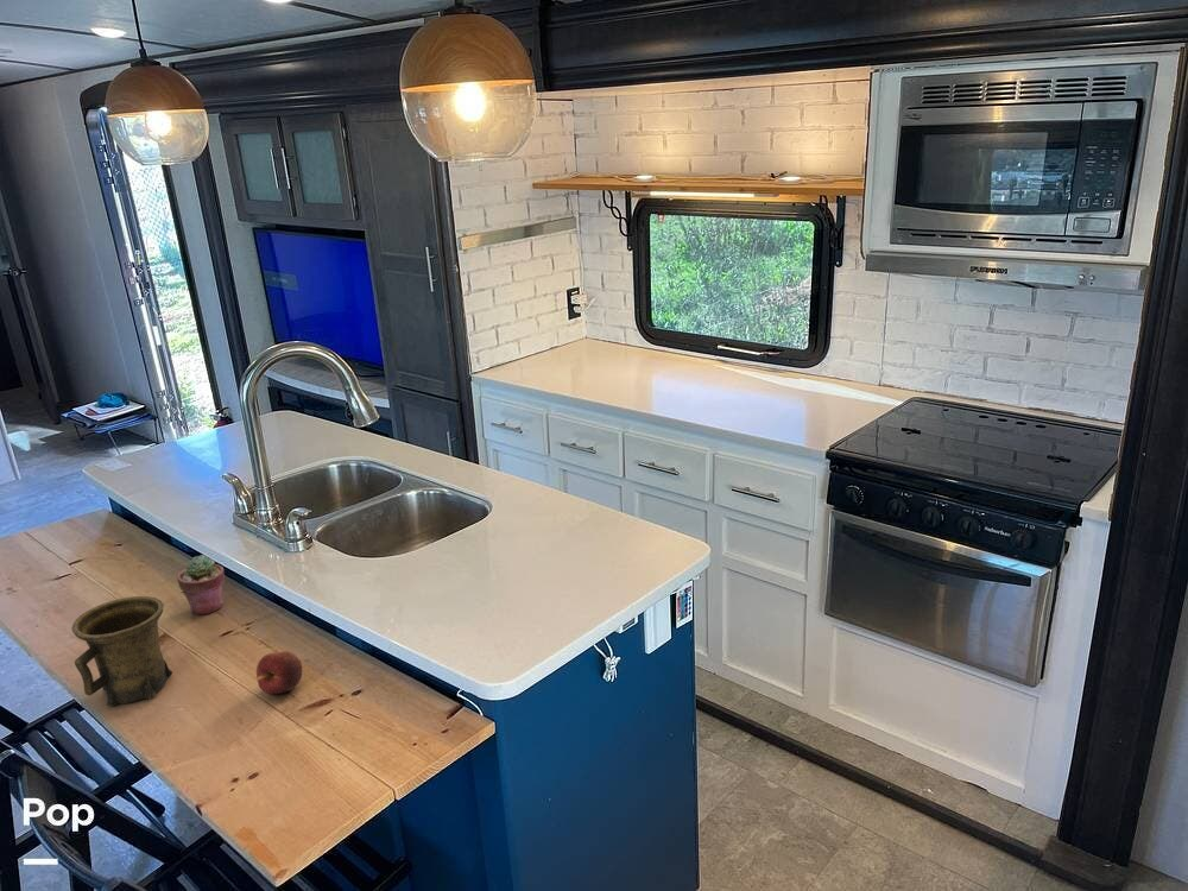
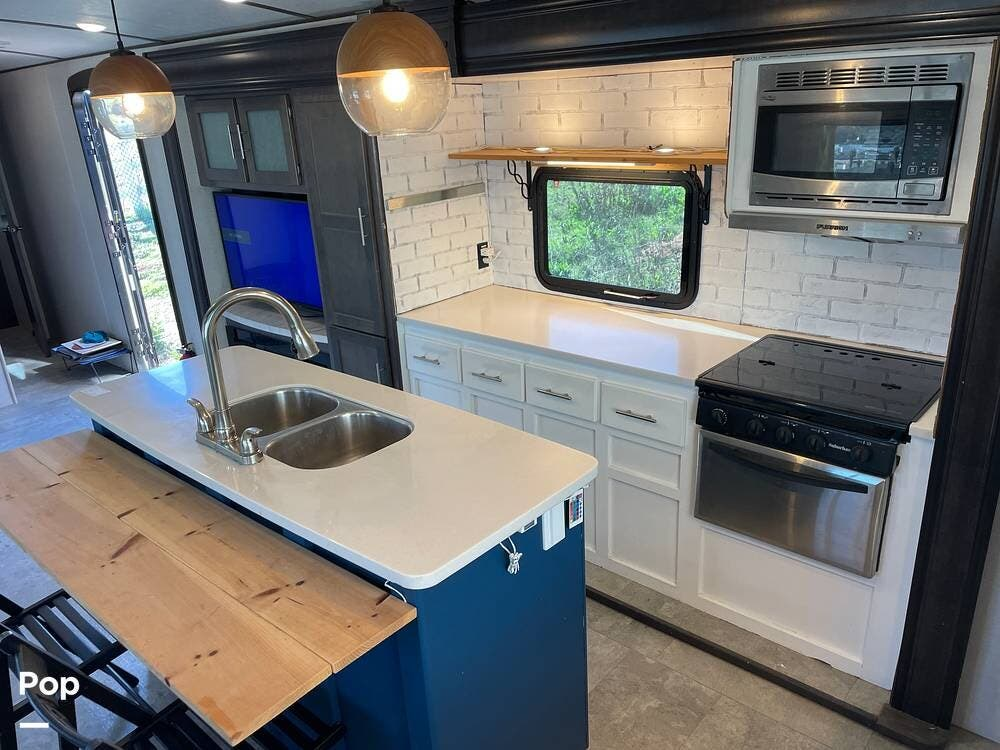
- apple [255,650,303,695]
- mug [71,595,173,707]
- potted succulent [177,554,226,615]
